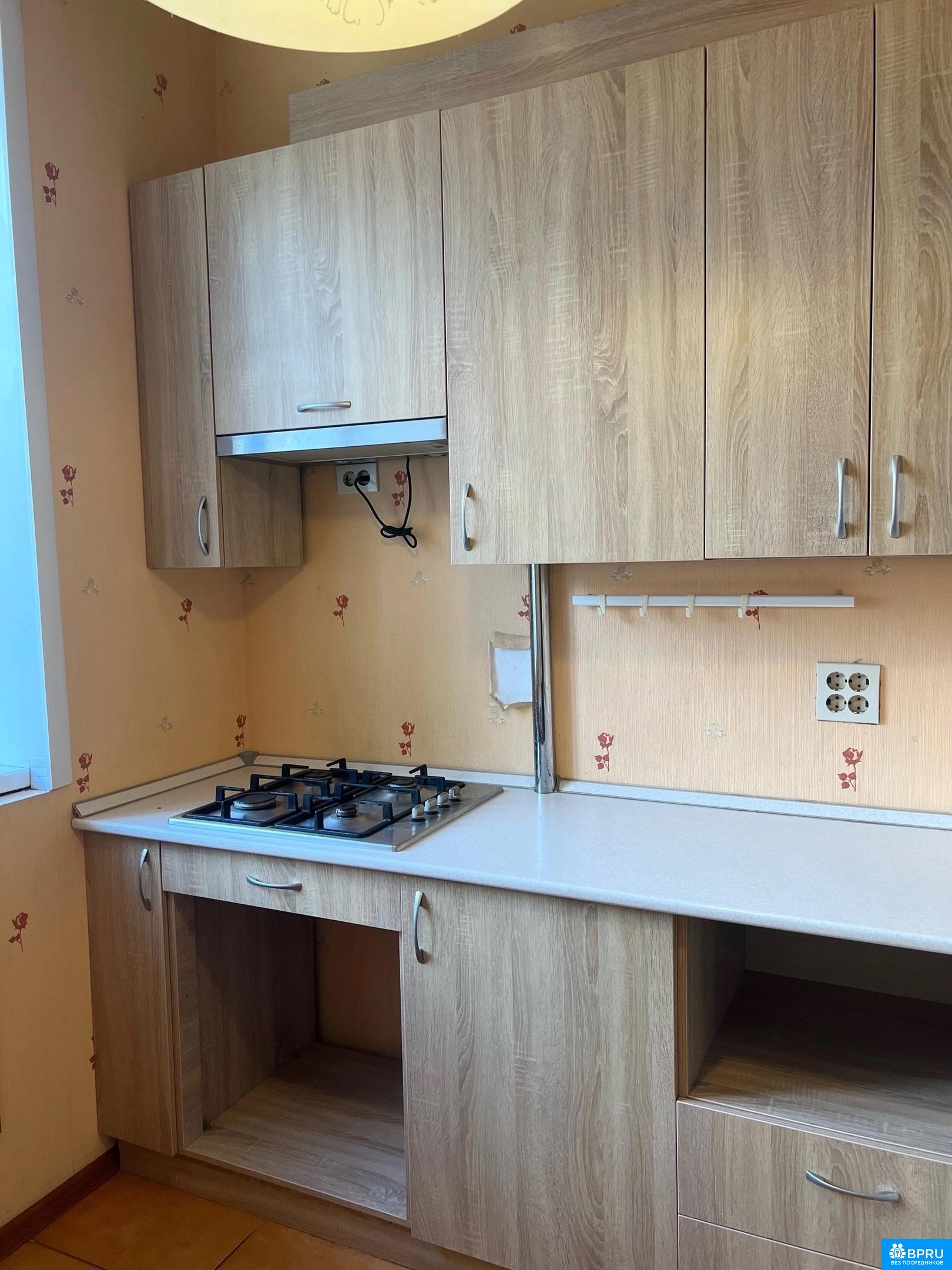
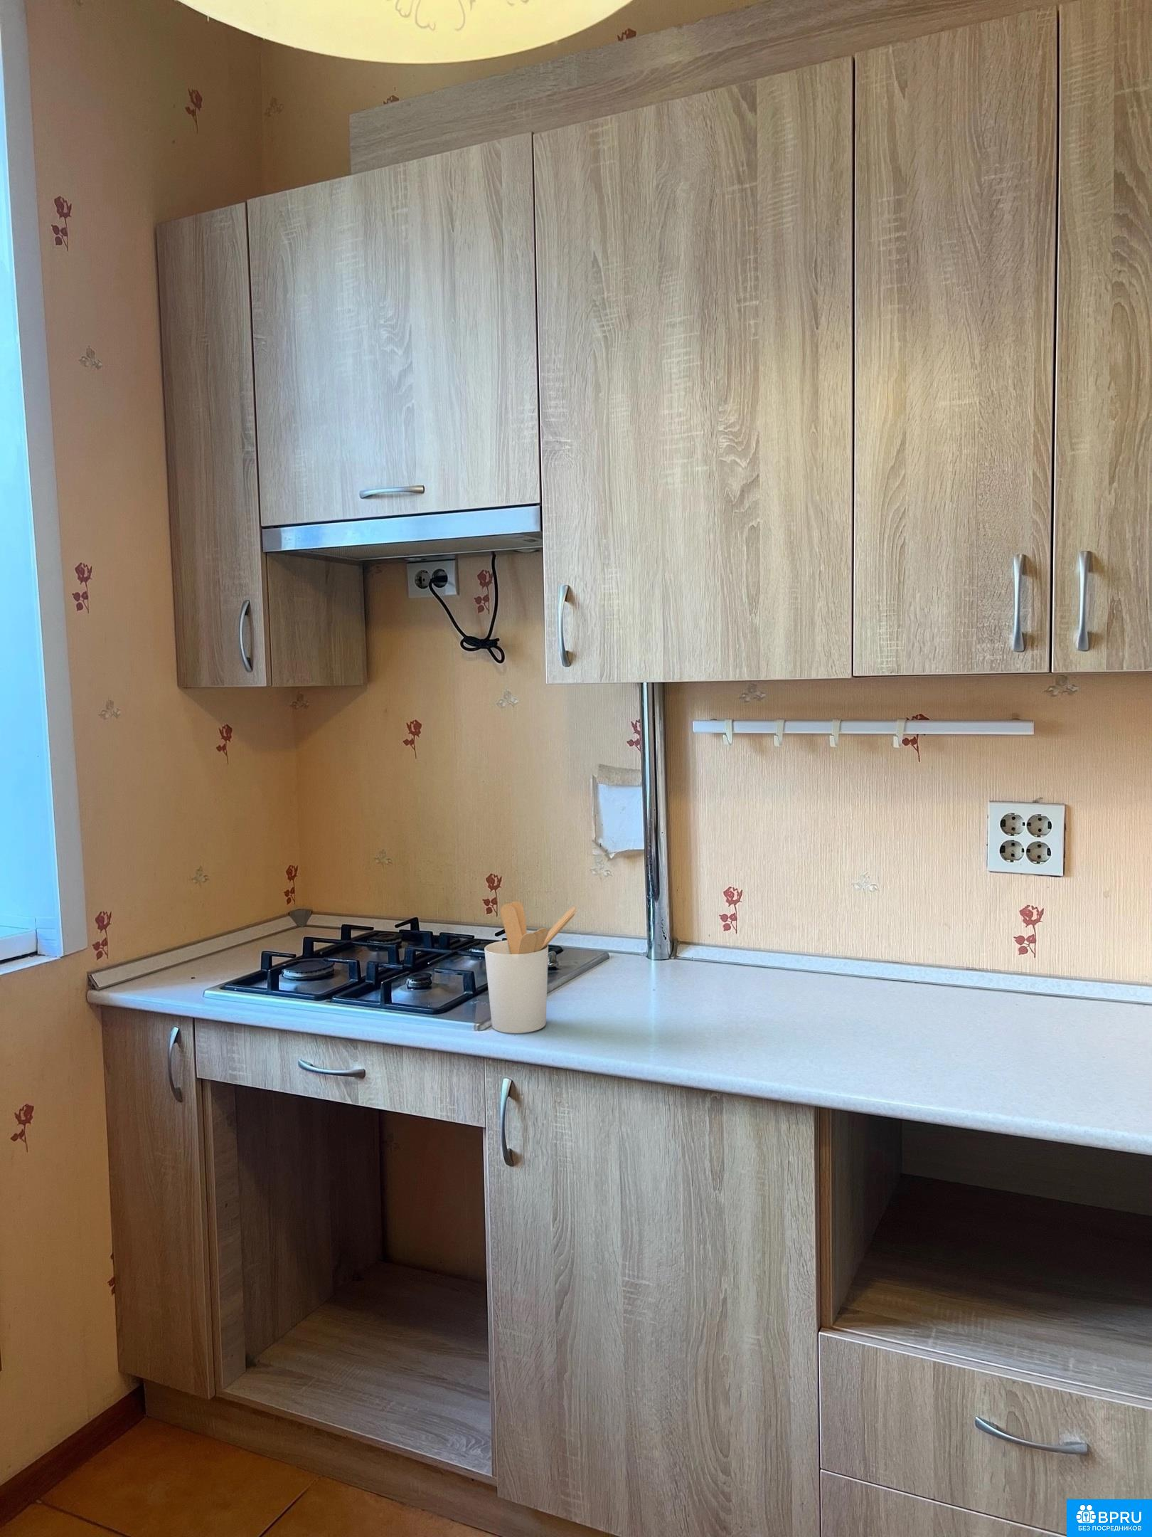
+ utensil holder [484,900,577,1034]
